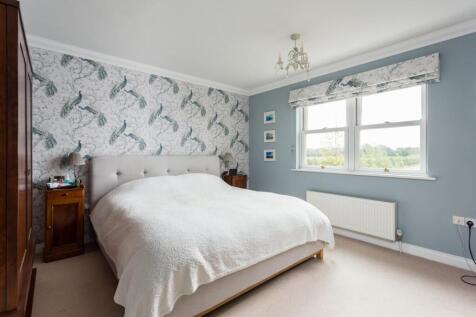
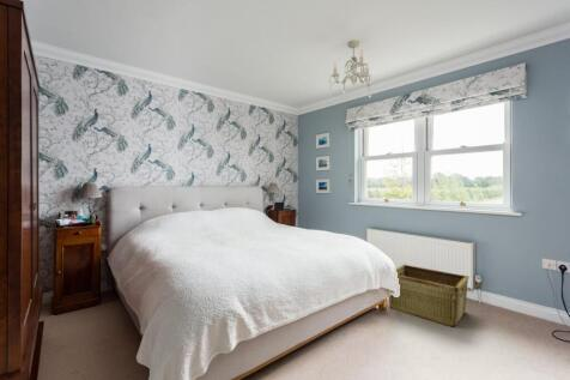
+ hamper [388,264,469,328]
